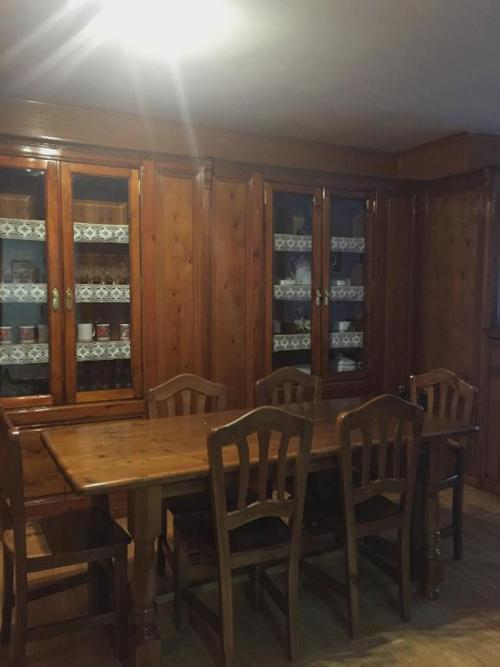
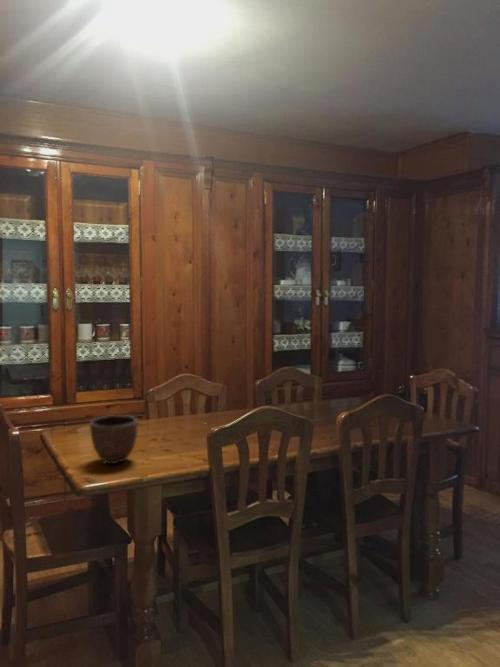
+ decorative bowl [89,414,138,465]
